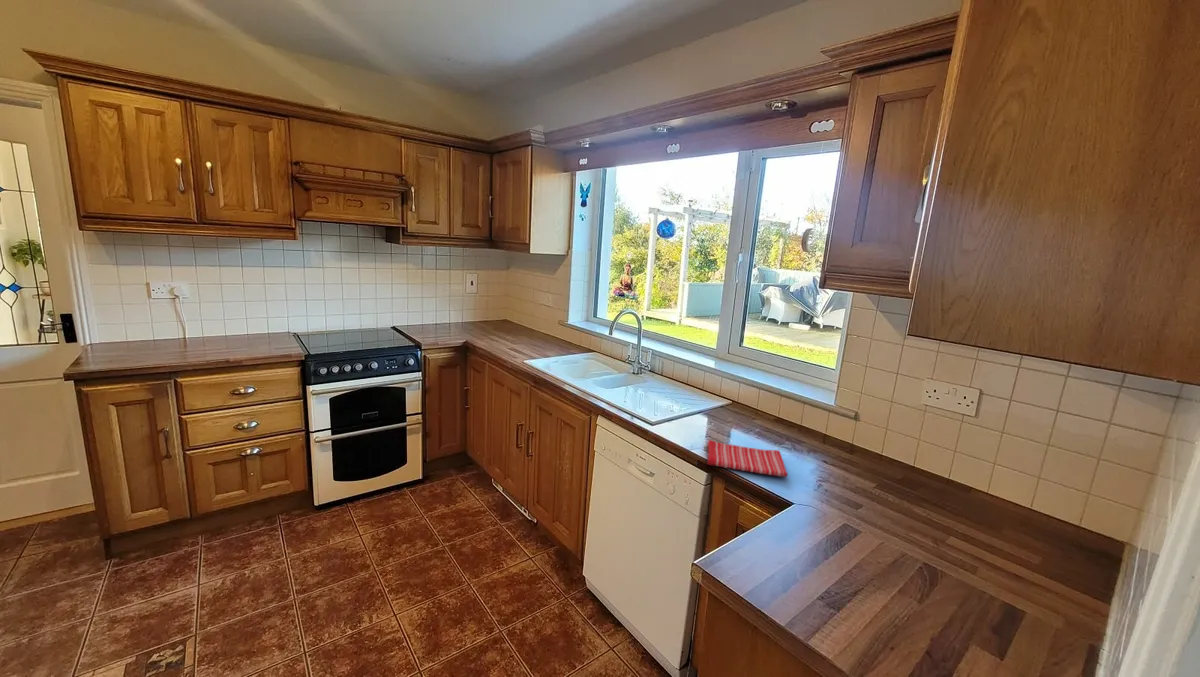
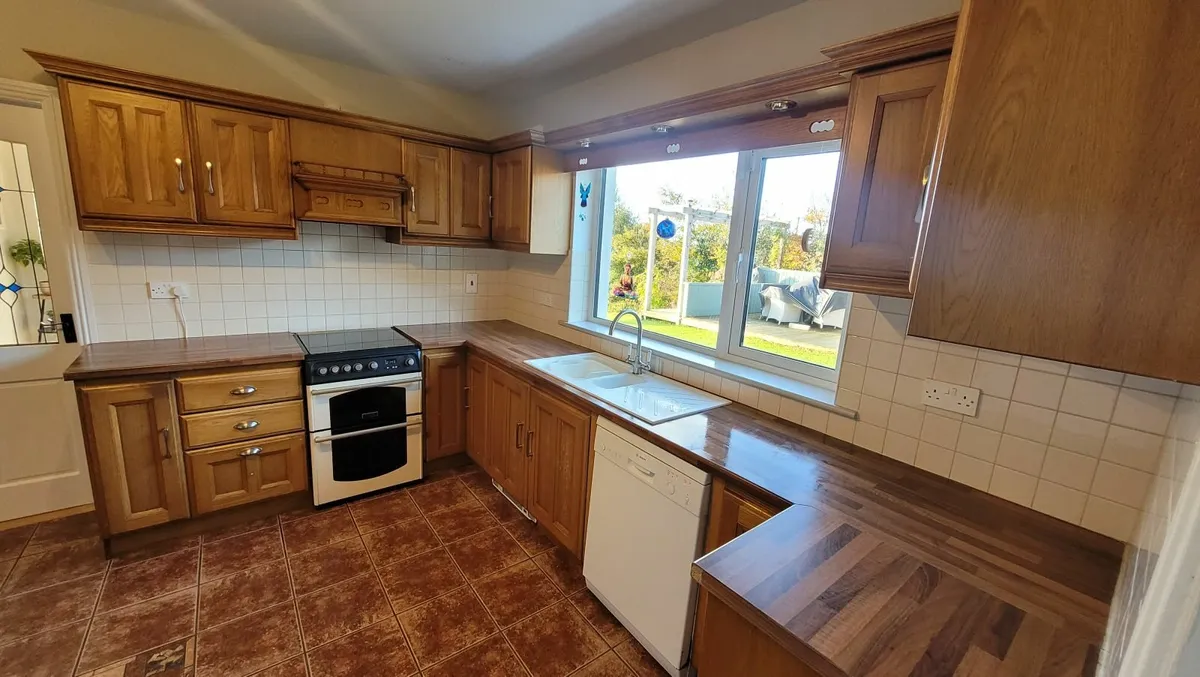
- dish towel [706,439,789,478]
